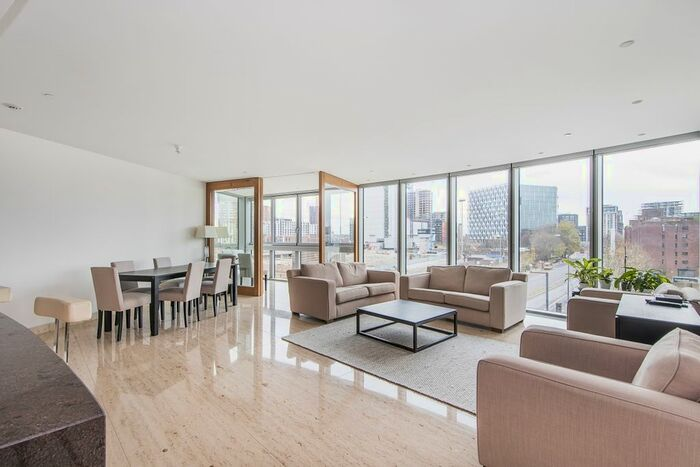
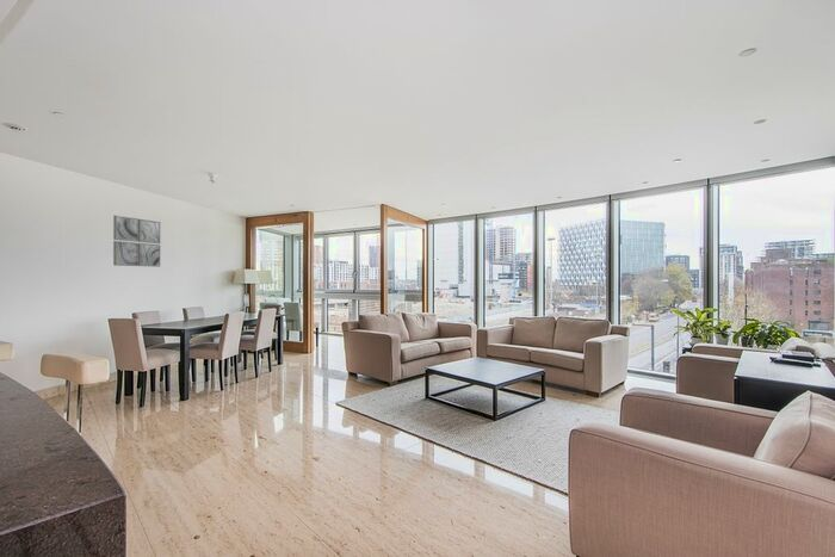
+ wall art [112,215,161,268]
